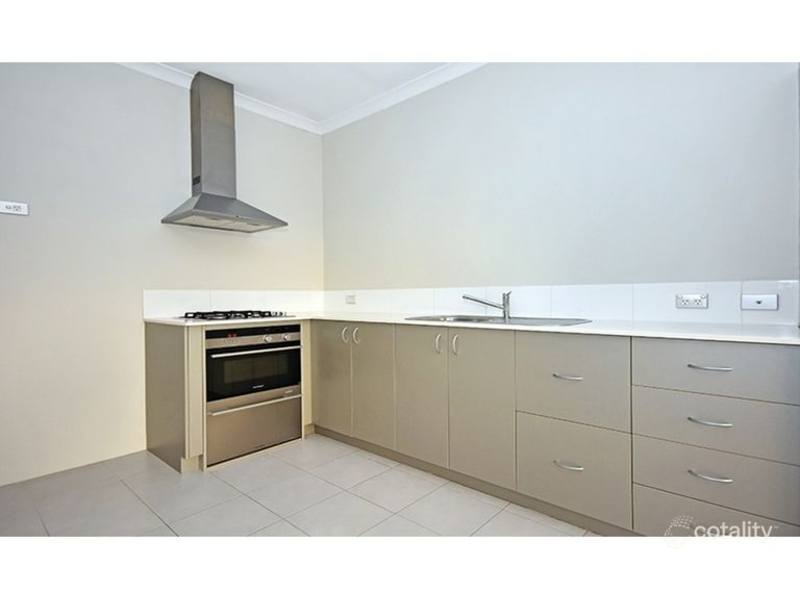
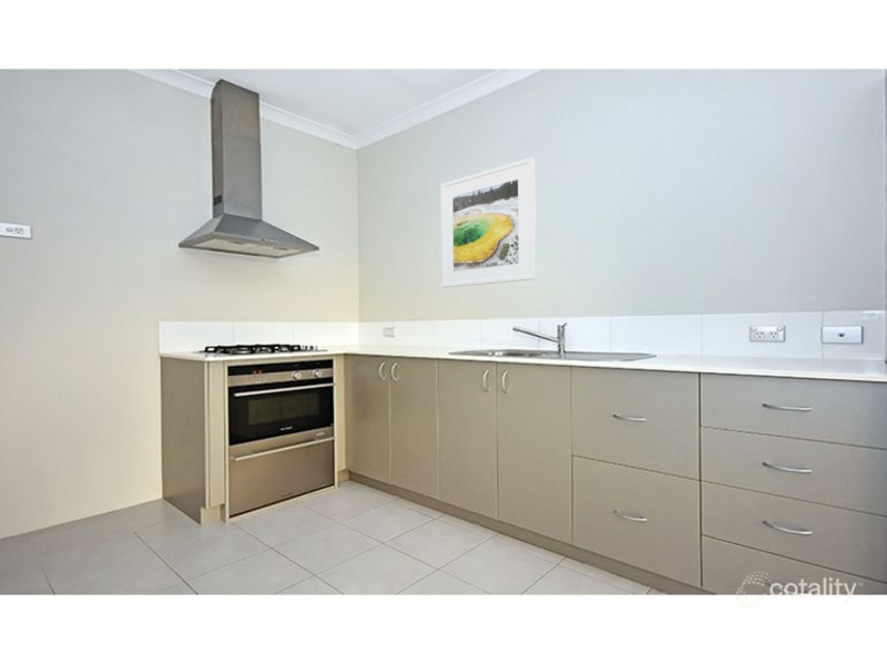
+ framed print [440,156,537,289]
